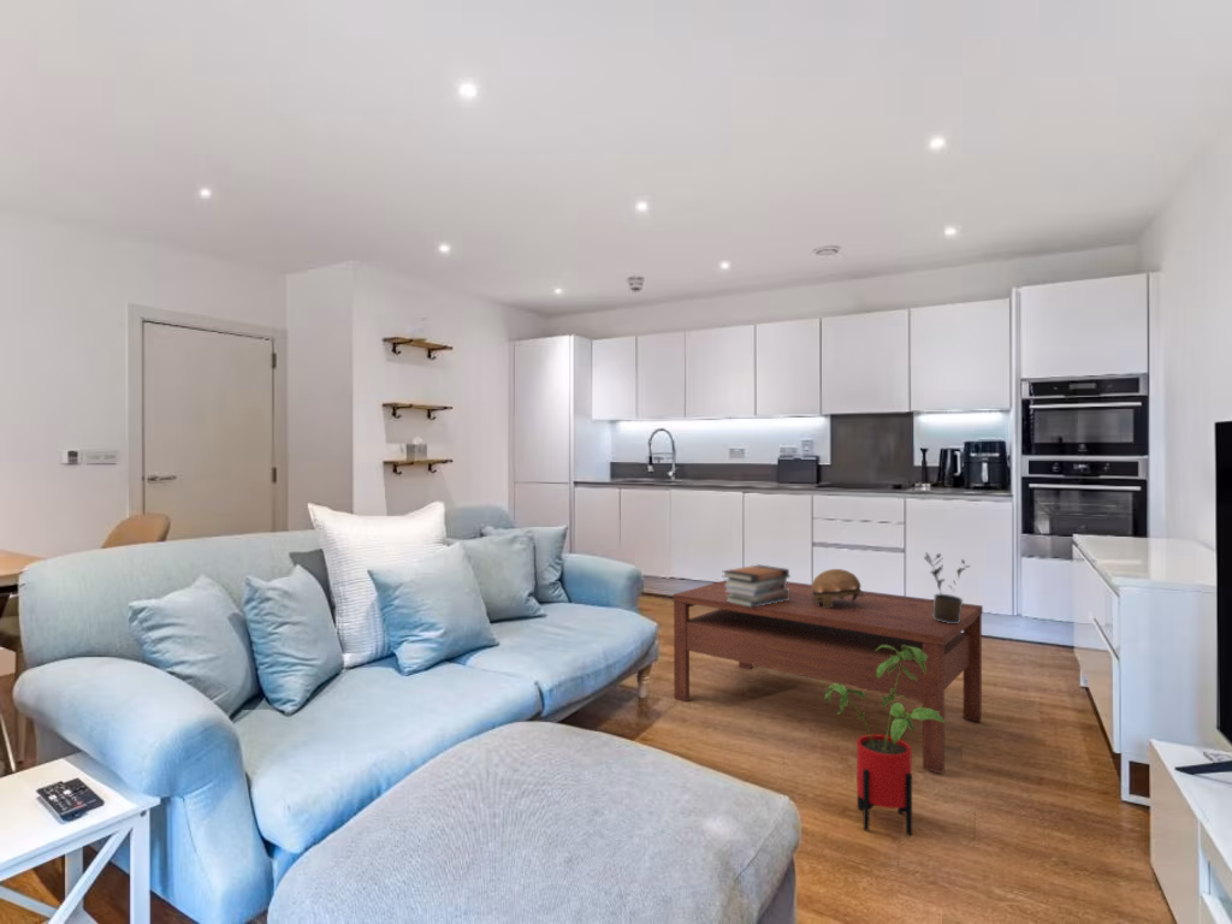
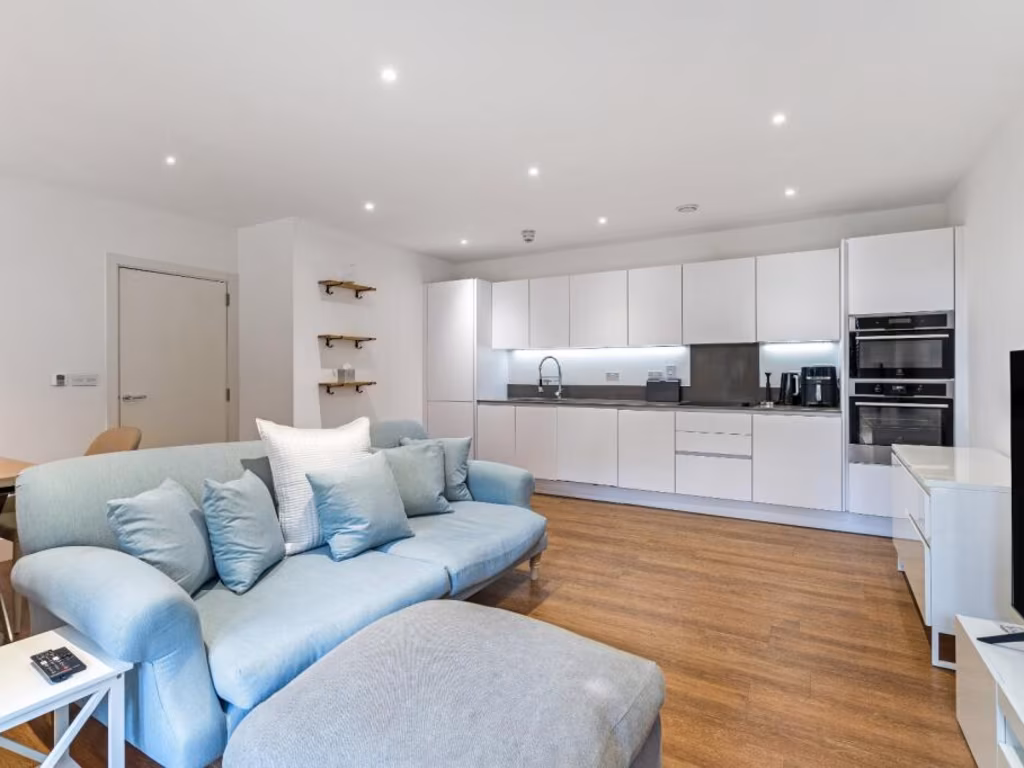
- house plant [824,645,947,836]
- decorative bowl [811,568,864,608]
- coffee table [671,579,984,775]
- book stack [722,564,792,608]
- potted plant [923,551,972,623]
